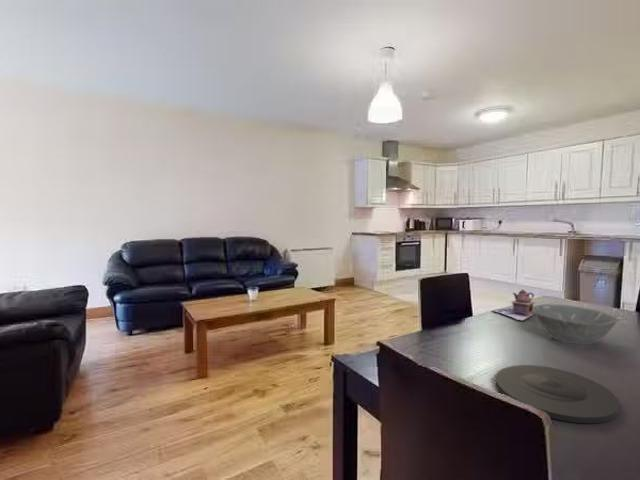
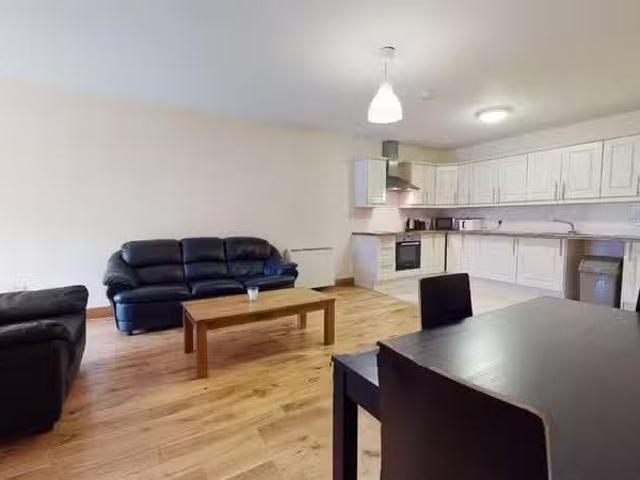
- teapot [491,289,535,322]
- bowl [533,303,619,346]
- plate [495,364,620,424]
